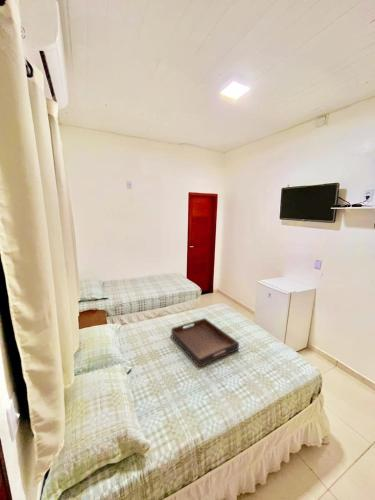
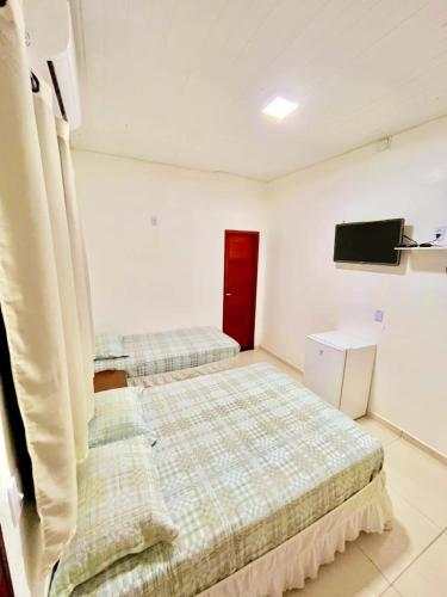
- serving tray [170,317,240,368]
